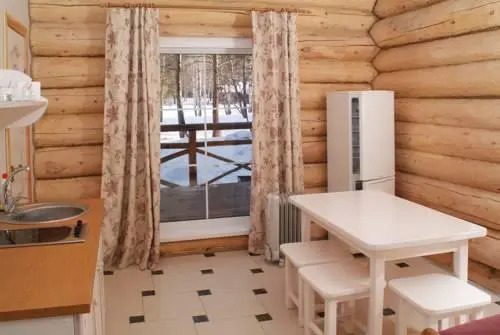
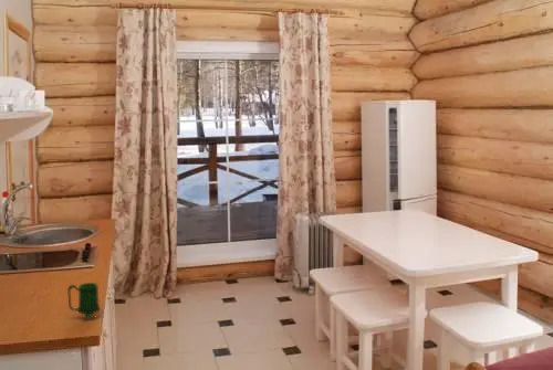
+ mug [66,282,101,318]
